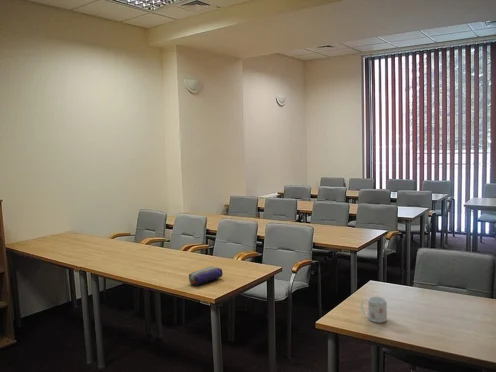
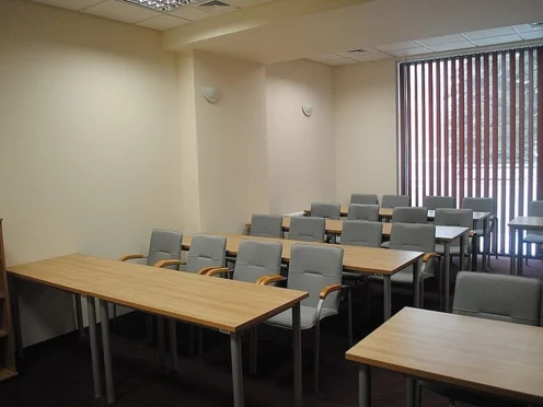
- mug [360,296,388,324]
- pencil case [188,266,224,286]
